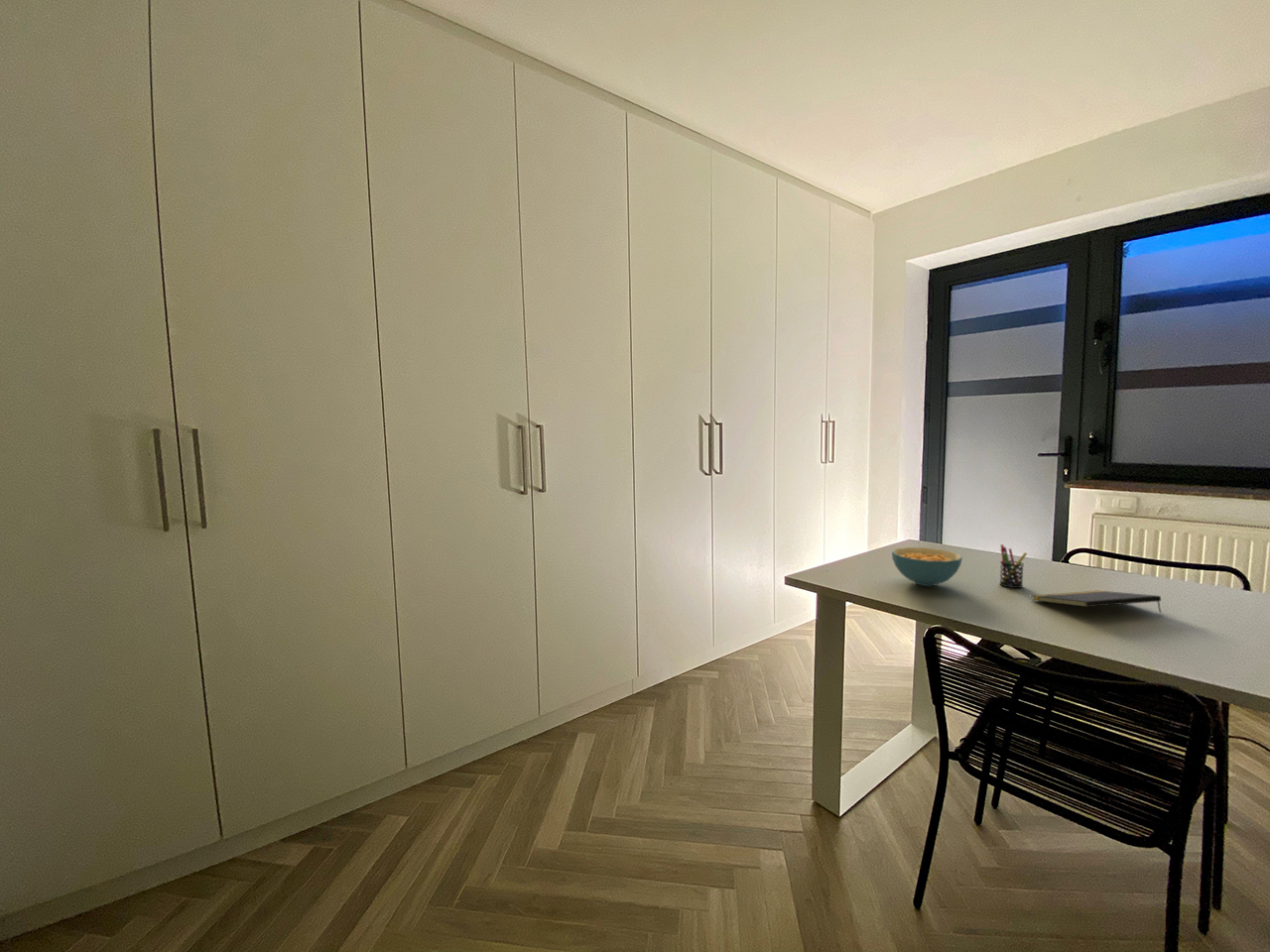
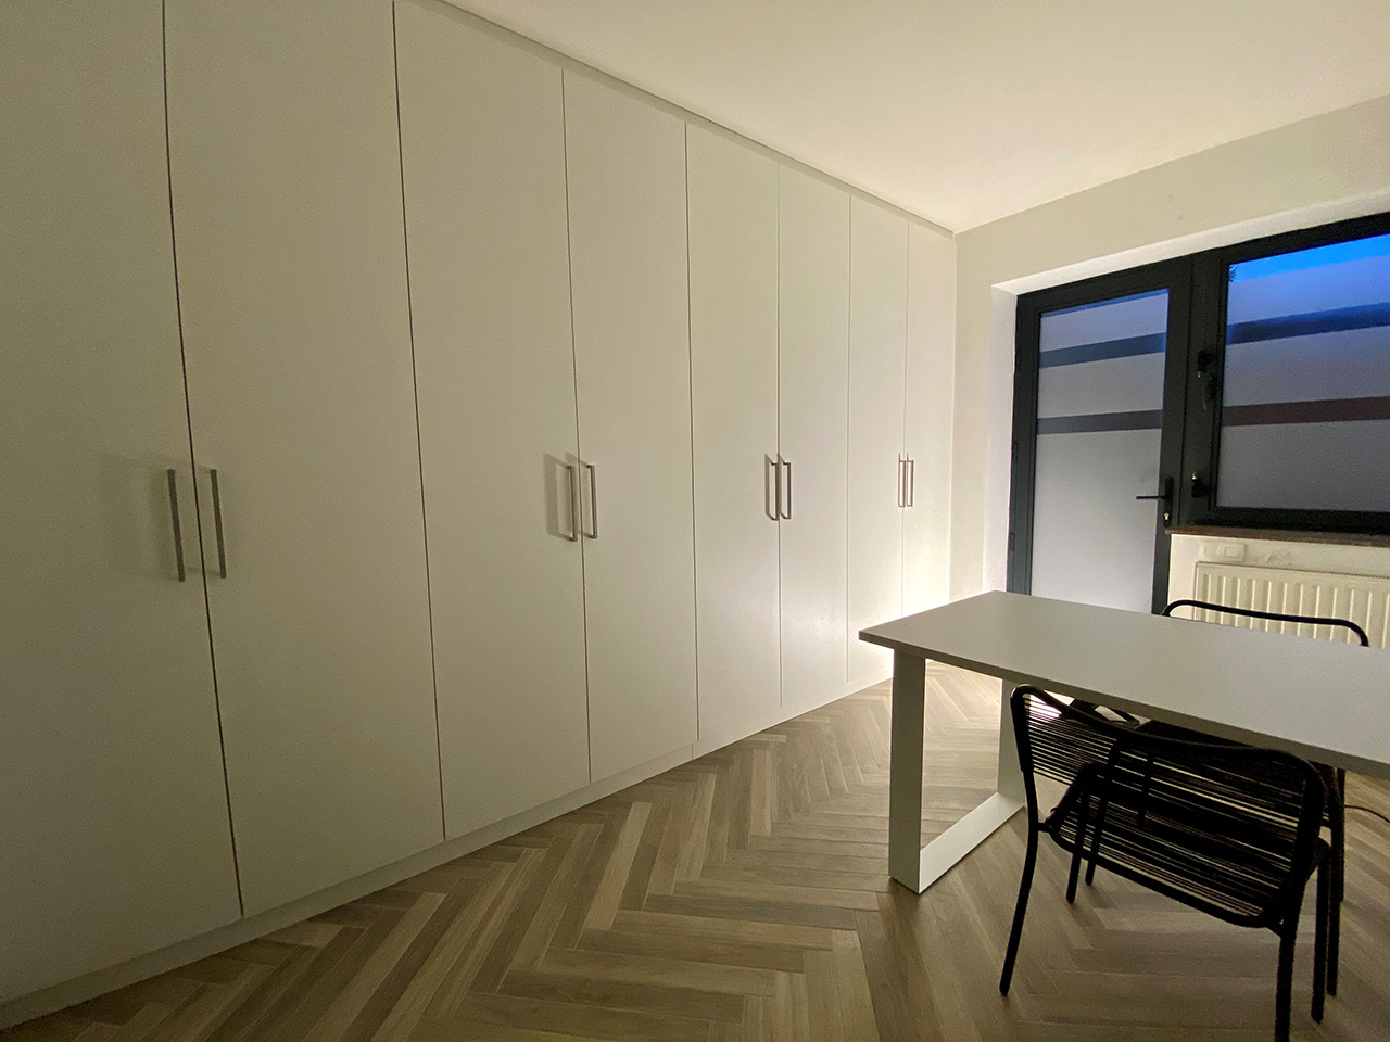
- cereal bowl [891,546,963,587]
- notepad [1031,590,1162,614]
- pen holder [998,543,1028,589]
